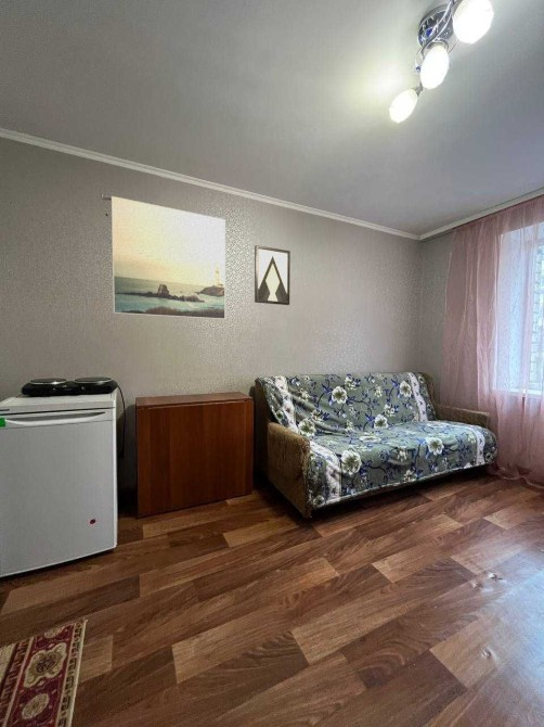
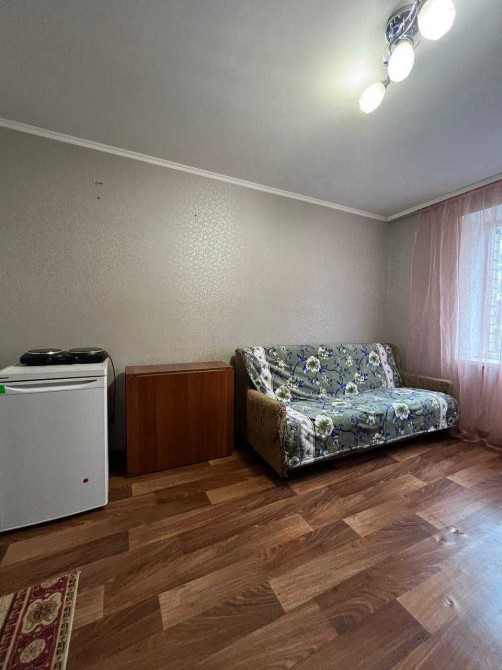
- wall art [254,244,292,306]
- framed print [111,195,226,320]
